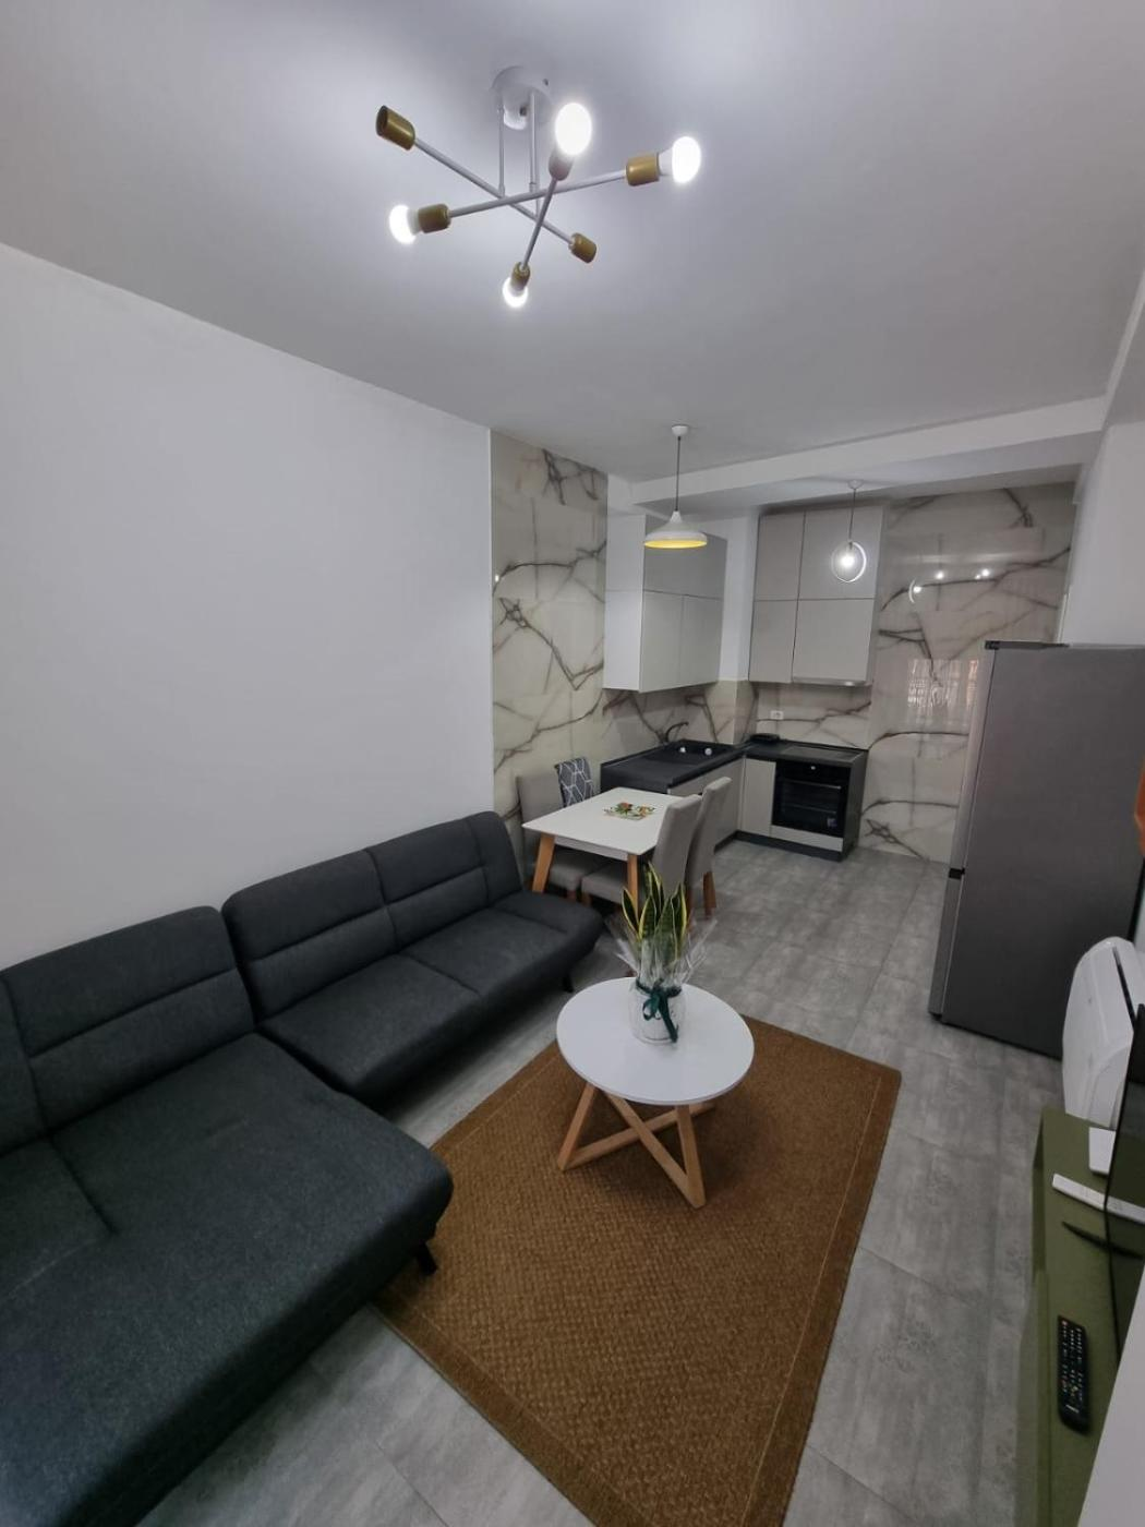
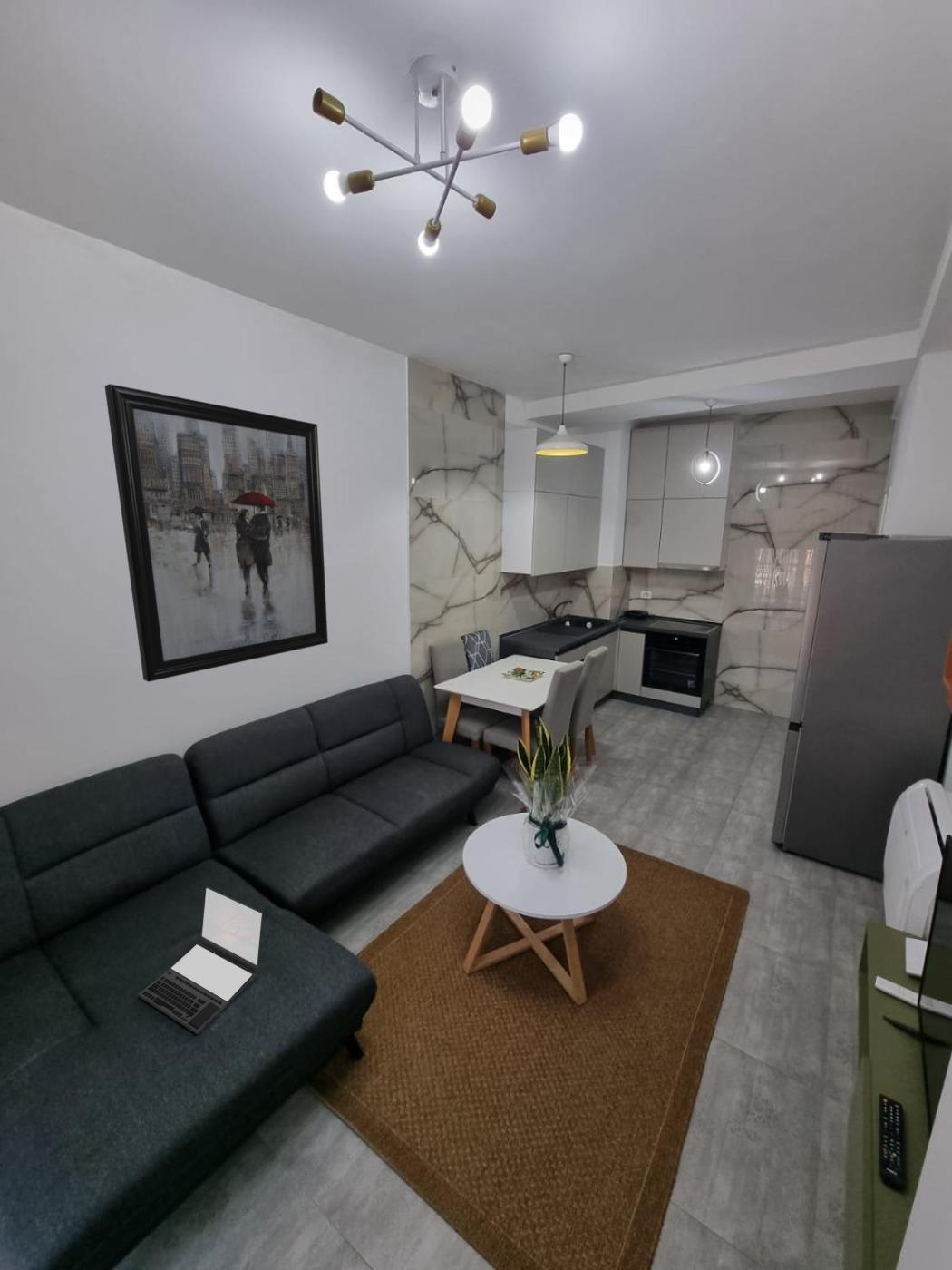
+ laptop [138,885,264,1035]
+ wall art [104,383,329,683]
